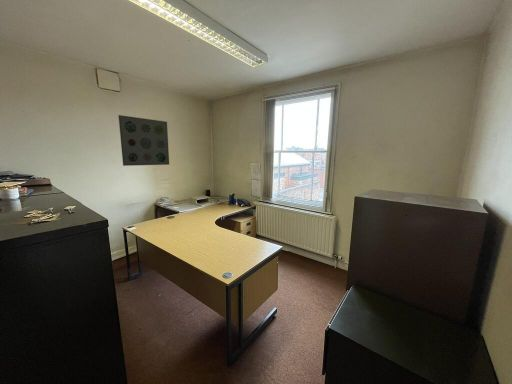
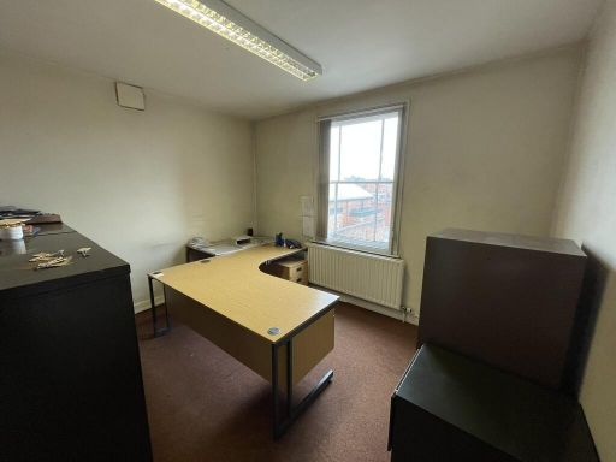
- wall art [118,114,170,167]
